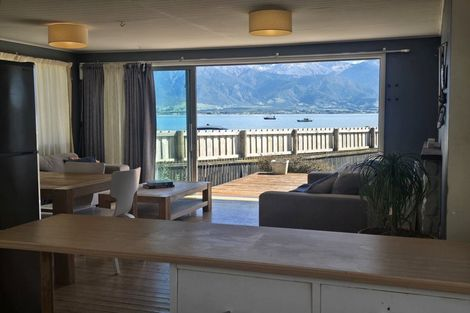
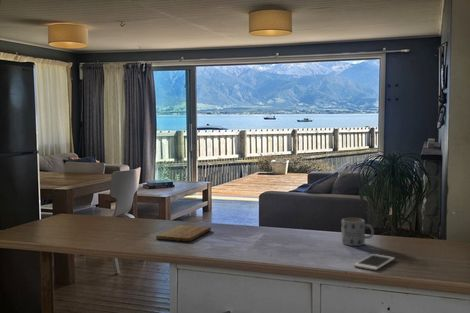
+ cell phone [353,253,396,271]
+ cutting board [155,224,212,242]
+ mug [341,217,375,247]
